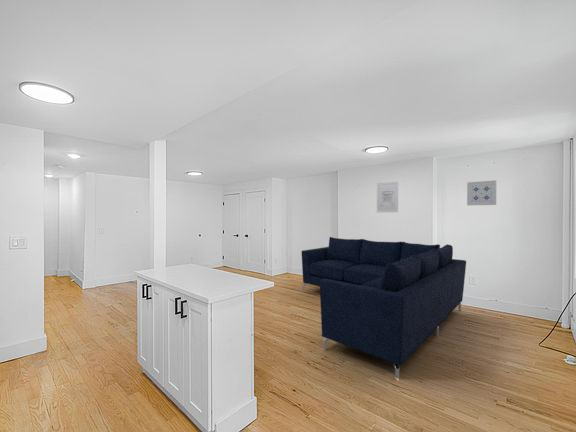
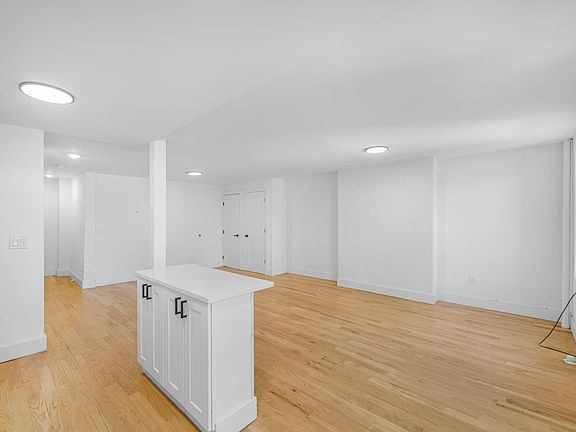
- wall art [466,179,497,206]
- sofa [301,236,467,379]
- wall art [376,181,399,213]
